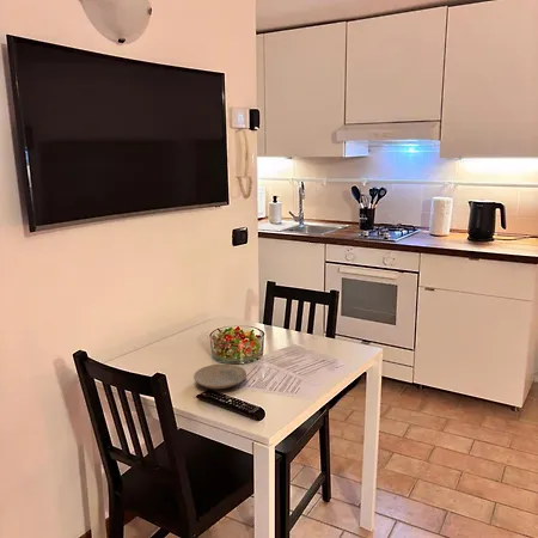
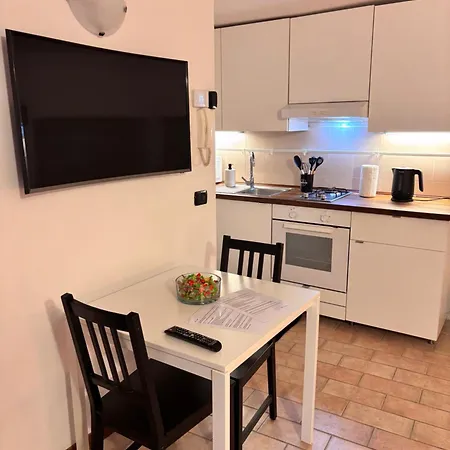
- plate [192,363,247,390]
